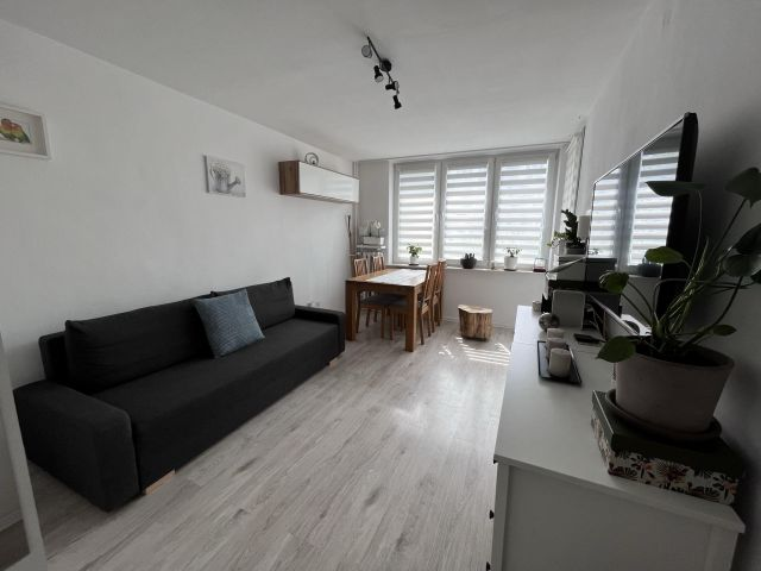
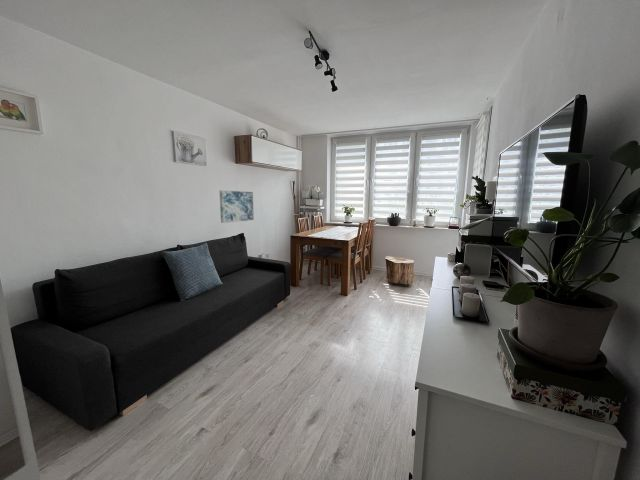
+ wall art [218,189,255,224]
